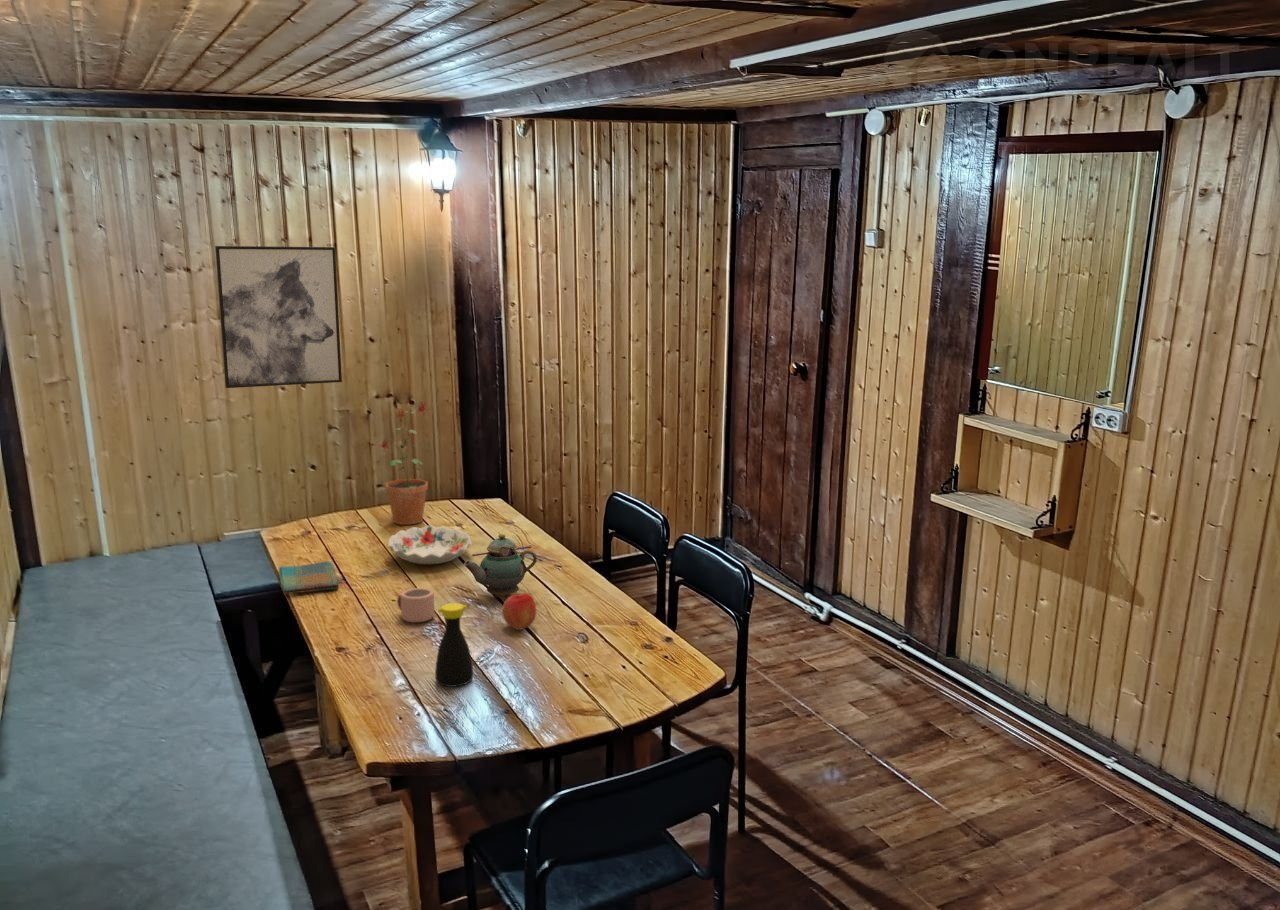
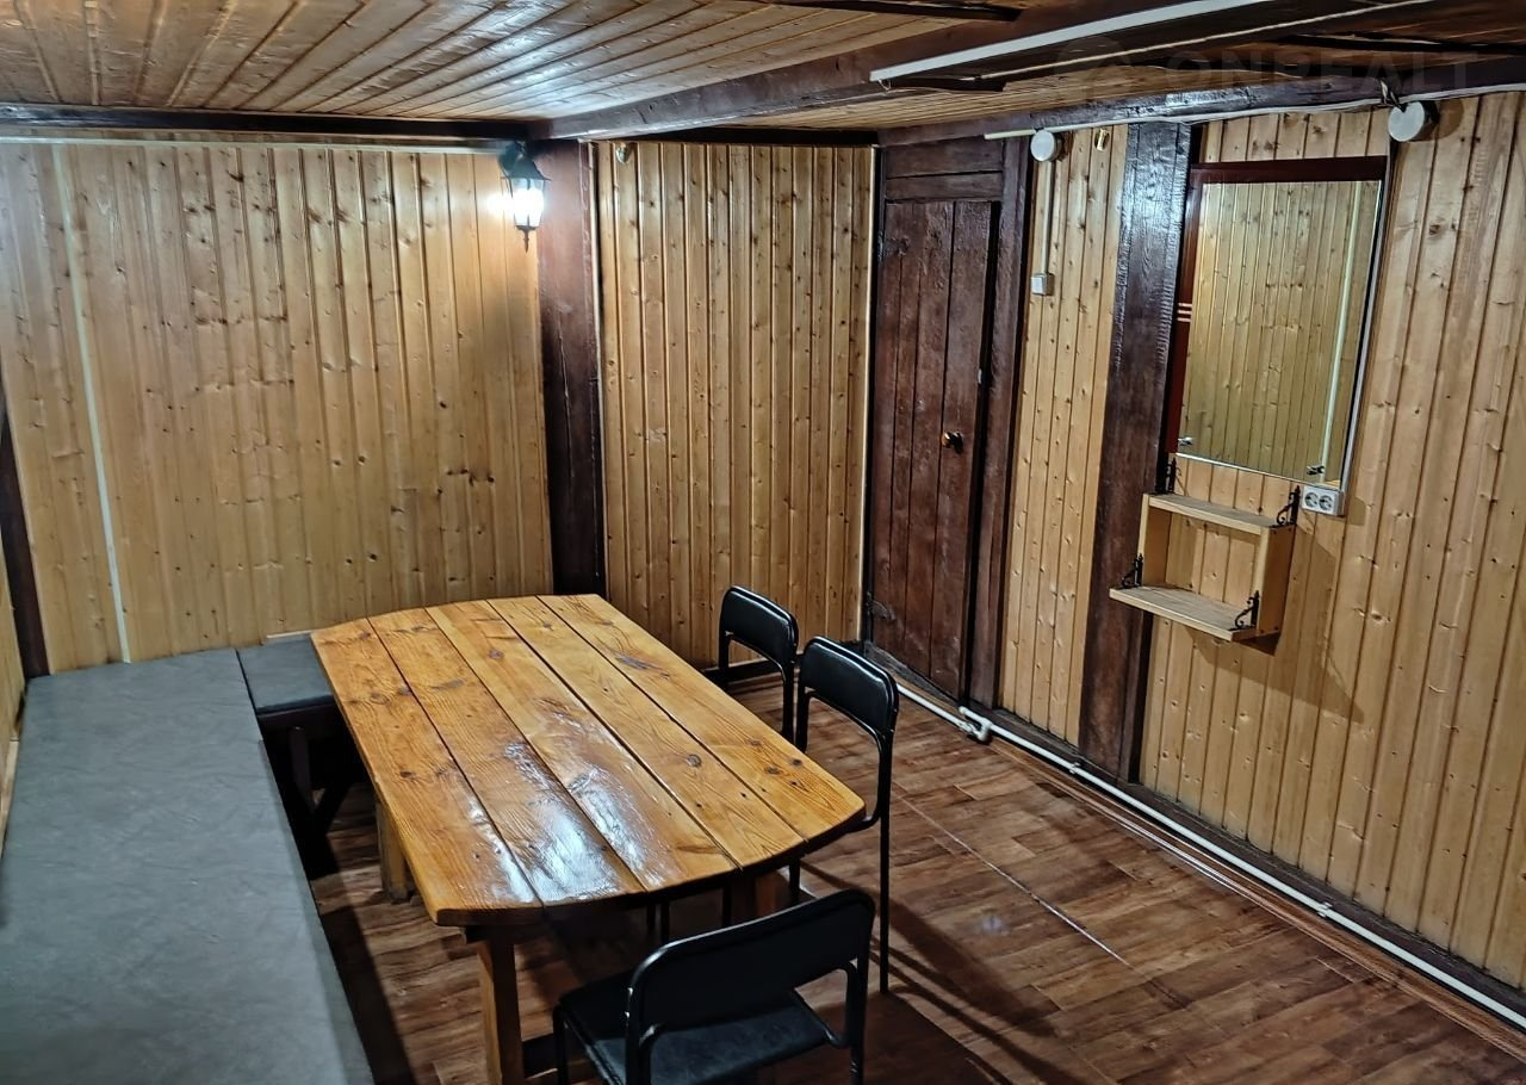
- dish towel [278,560,340,595]
- teapot [463,533,538,599]
- bottle [434,602,474,688]
- mug [396,587,435,624]
- apple [501,592,537,631]
- wall art [214,245,343,389]
- potted plant [378,400,430,526]
- decorative bowl [387,525,473,565]
